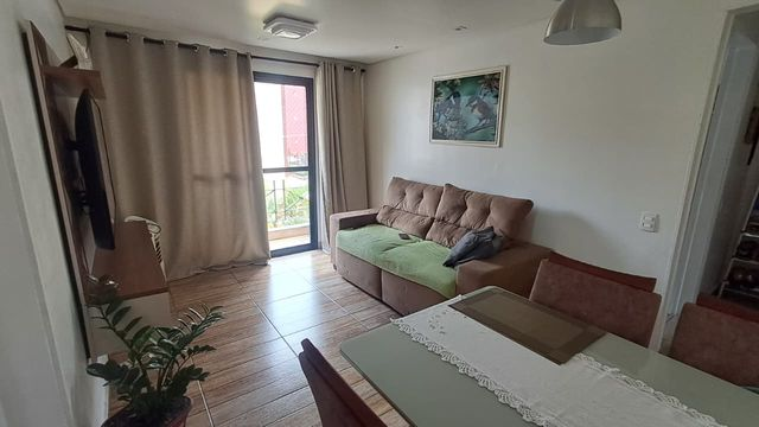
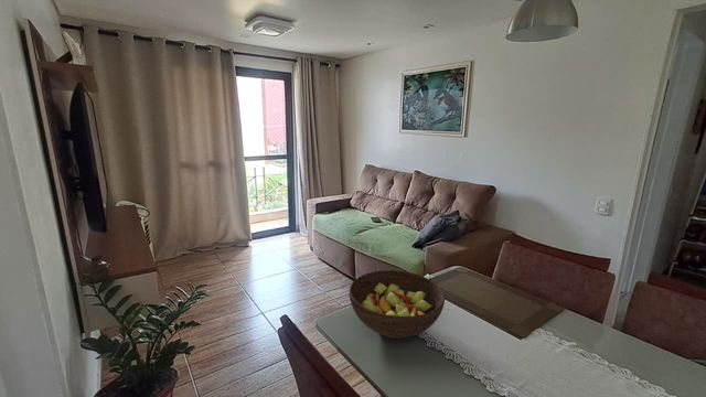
+ fruit bowl [349,269,446,341]
